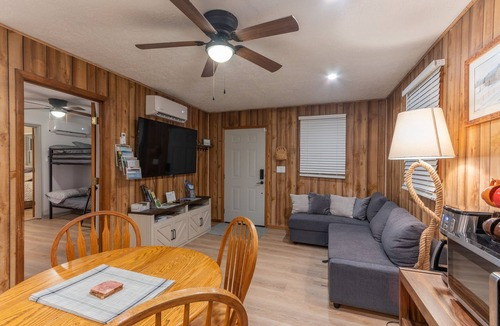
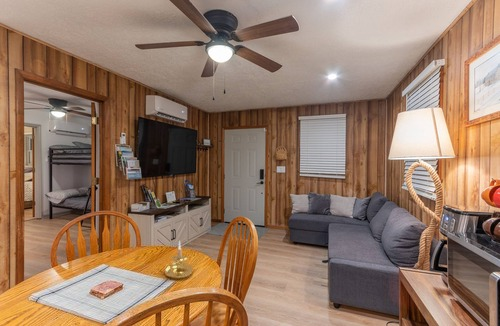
+ candle holder [164,240,195,280]
